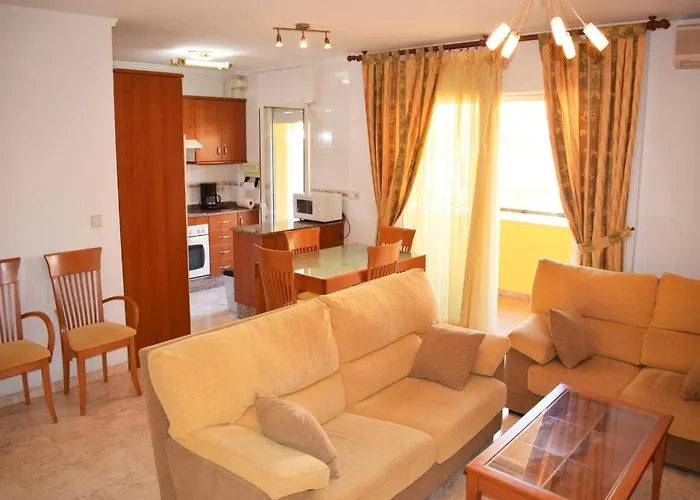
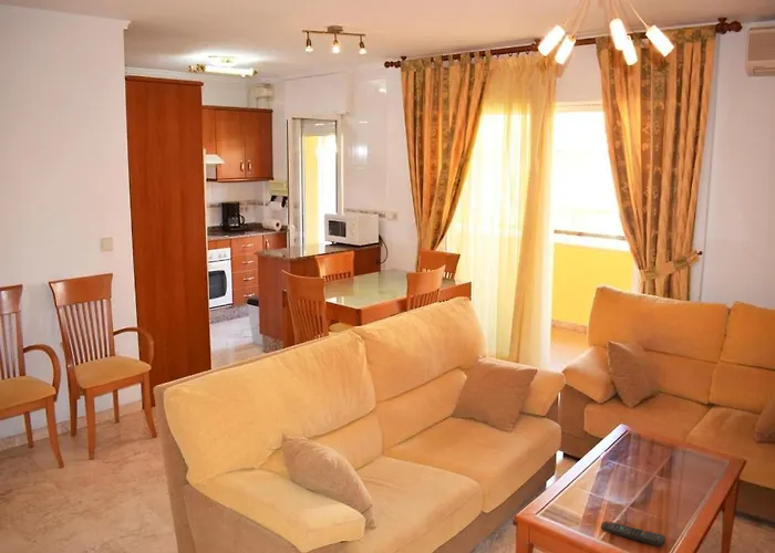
+ remote control [601,520,666,547]
